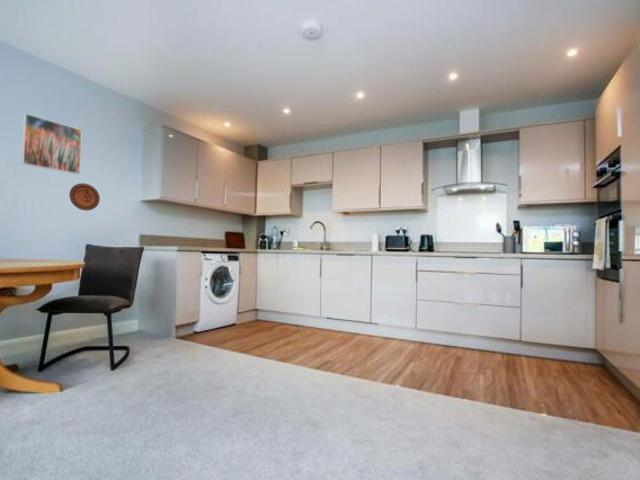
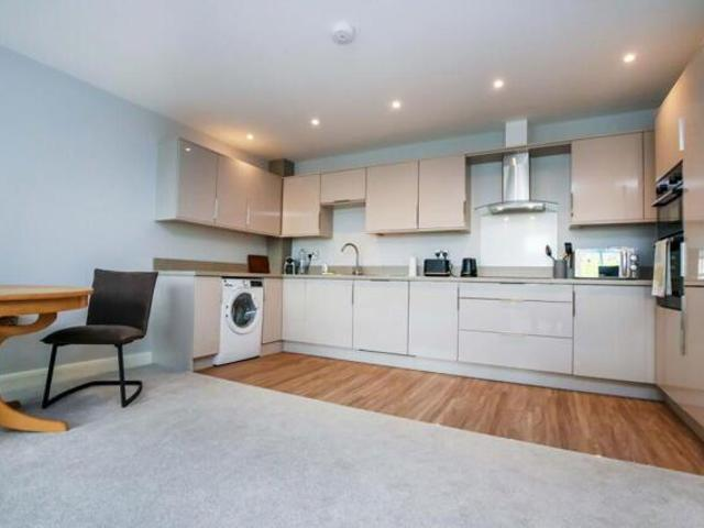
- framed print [20,112,83,175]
- decorative plate [68,182,101,212]
